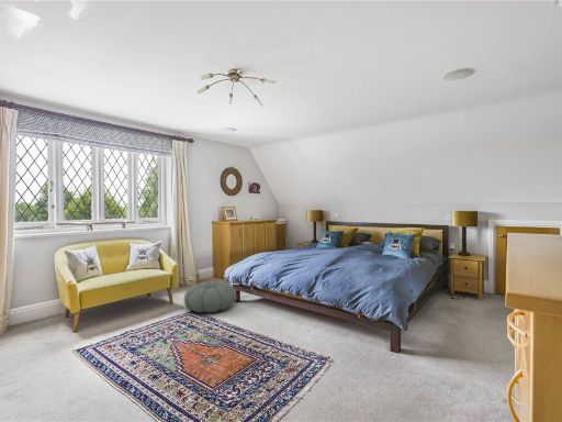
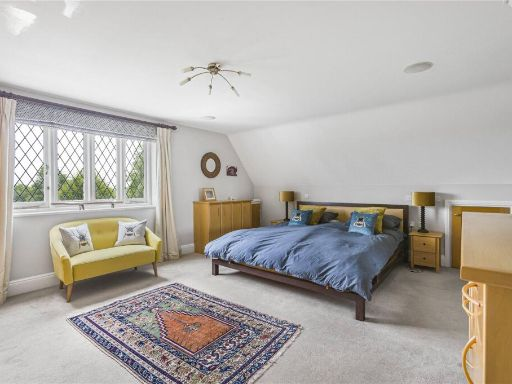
- pouf [183,280,237,313]
